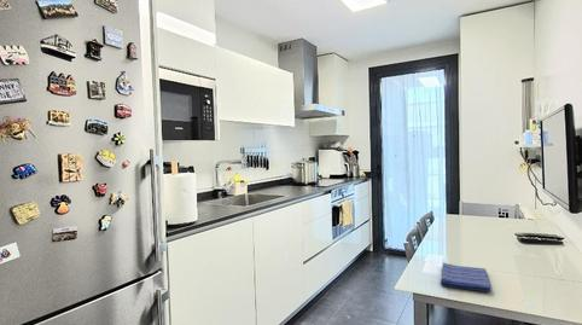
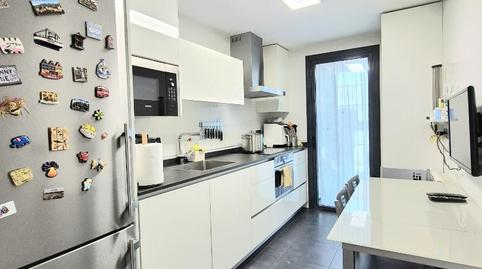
- dish towel [440,262,491,292]
